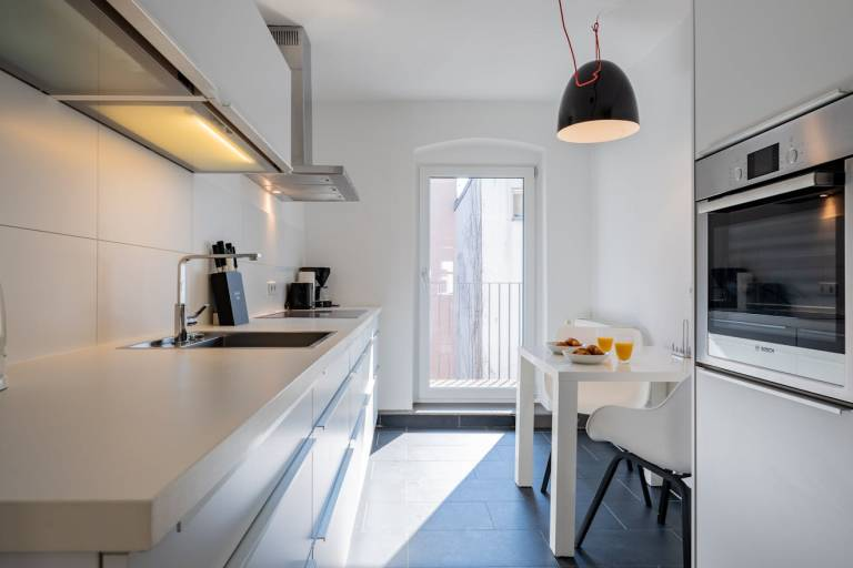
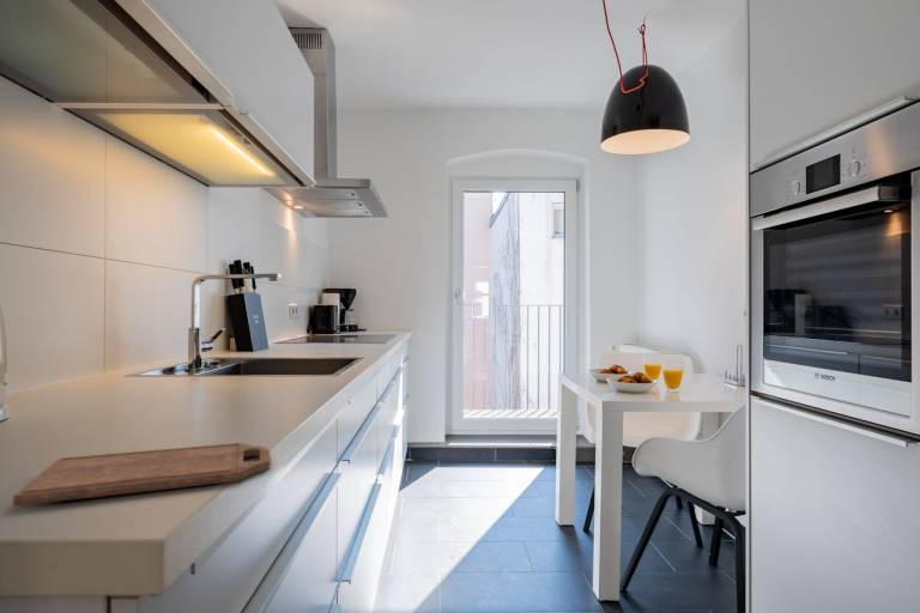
+ cutting board [12,442,272,506]
